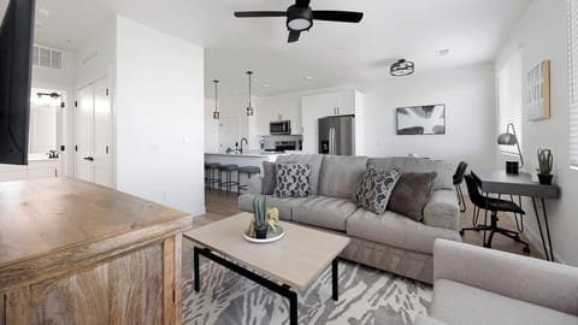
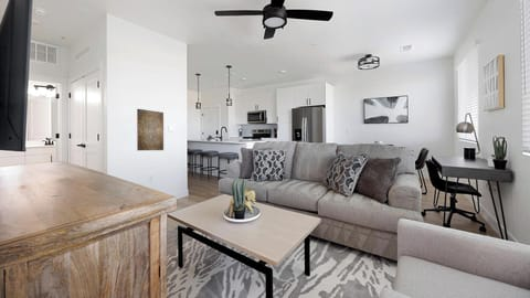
+ wall art [136,108,165,151]
